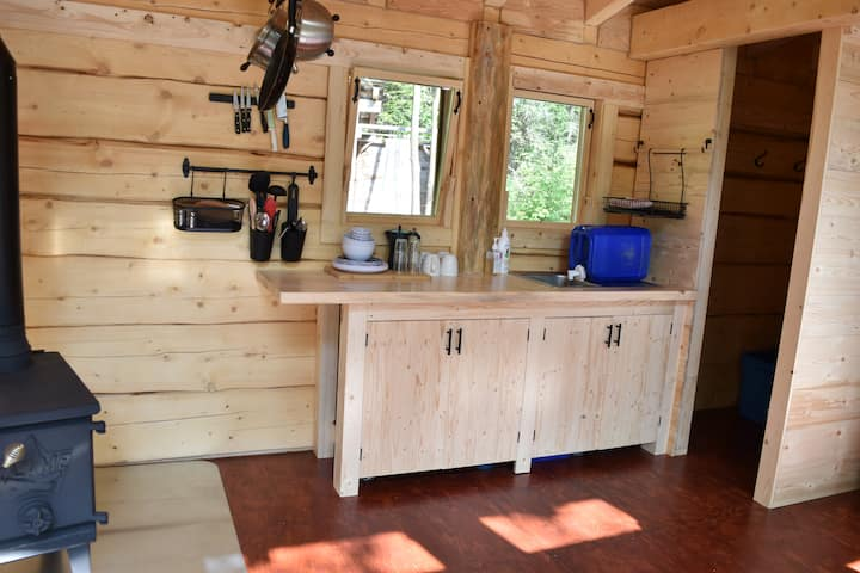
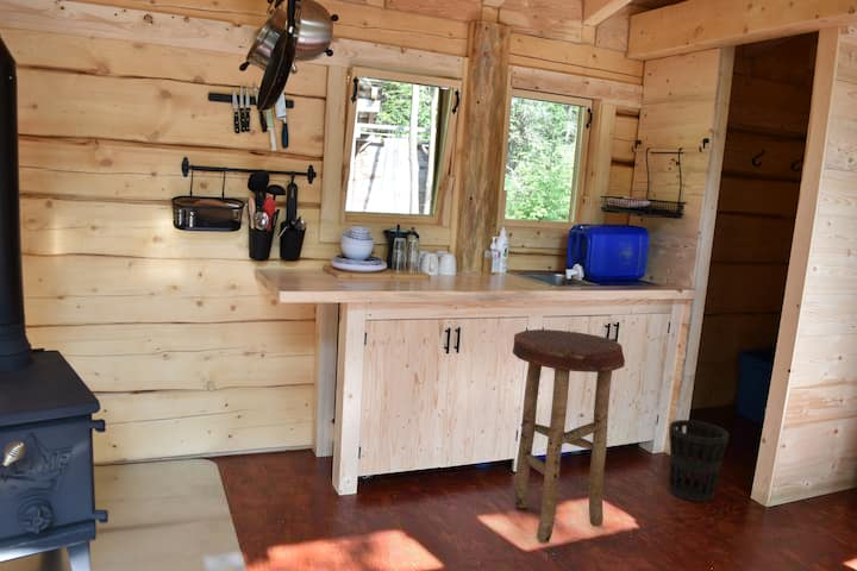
+ wastebasket [668,419,730,503]
+ stool [512,328,626,544]
